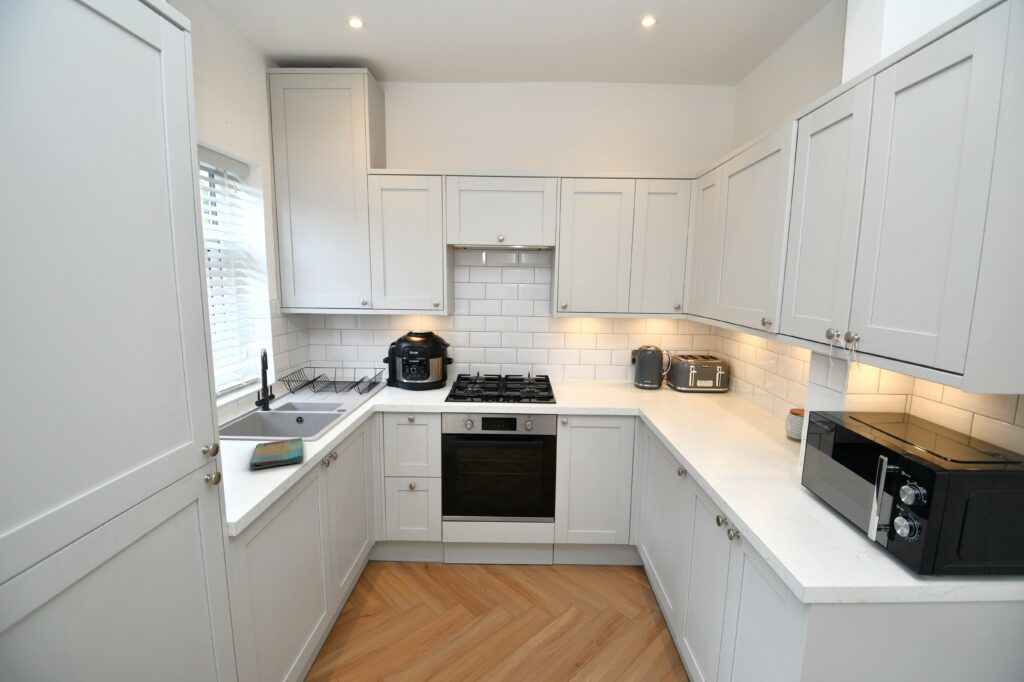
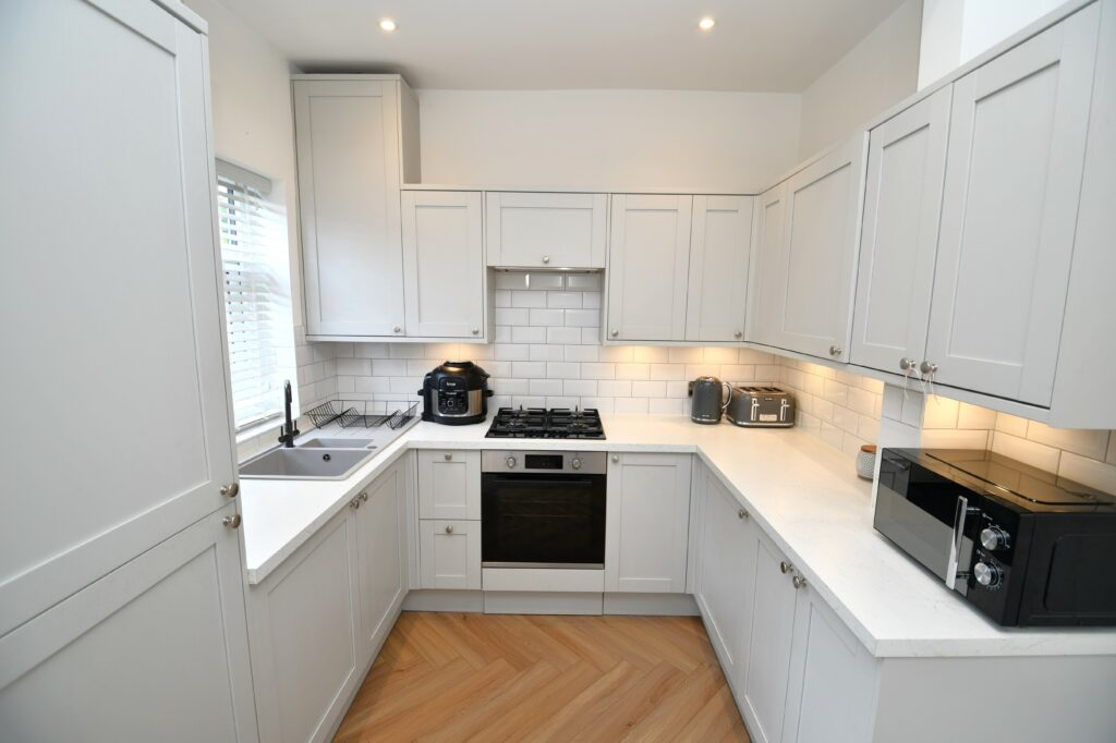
- dish towel [249,437,304,470]
